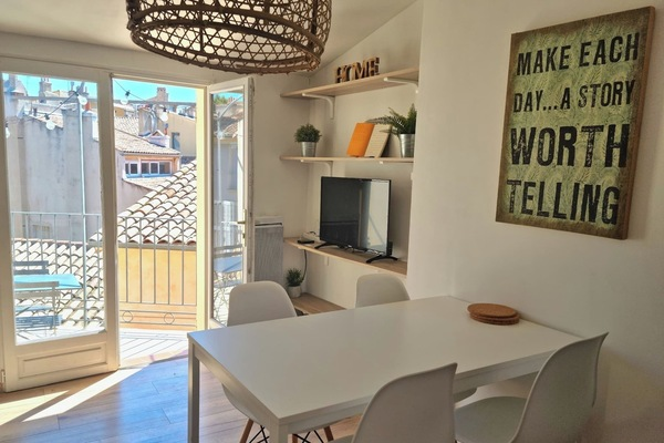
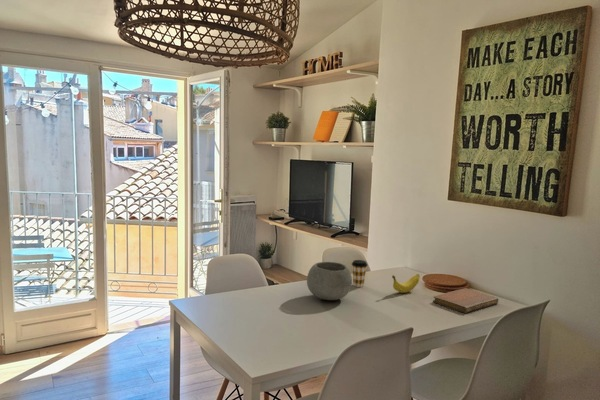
+ banana [391,273,421,294]
+ coffee cup [351,259,369,288]
+ notebook [432,287,499,314]
+ bowl [306,261,353,301]
